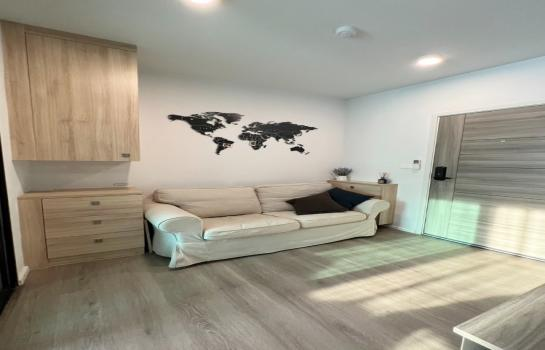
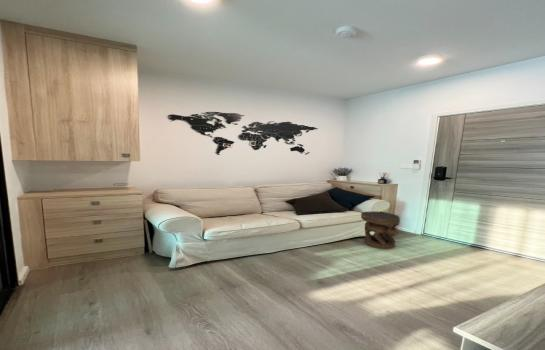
+ side table [360,210,401,250]
